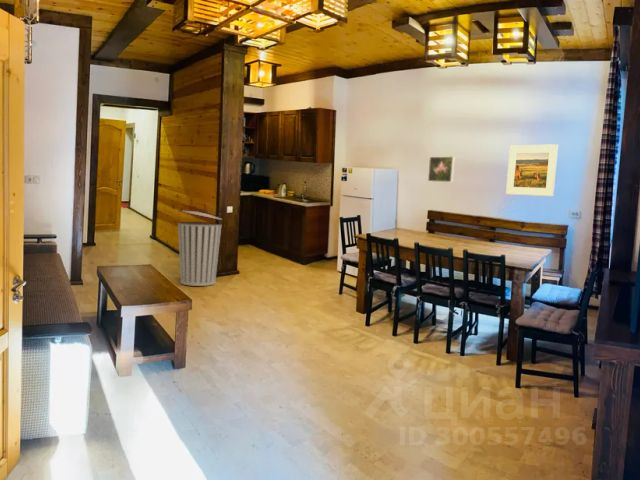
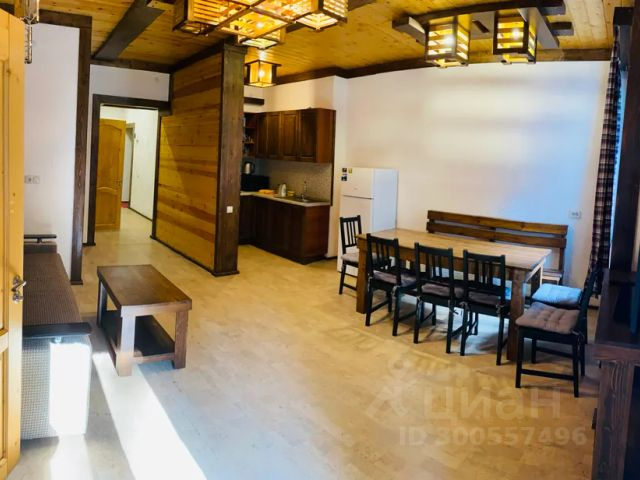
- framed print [505,143,559,197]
- trash can [177,208,223,287]
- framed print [427,155,456,183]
